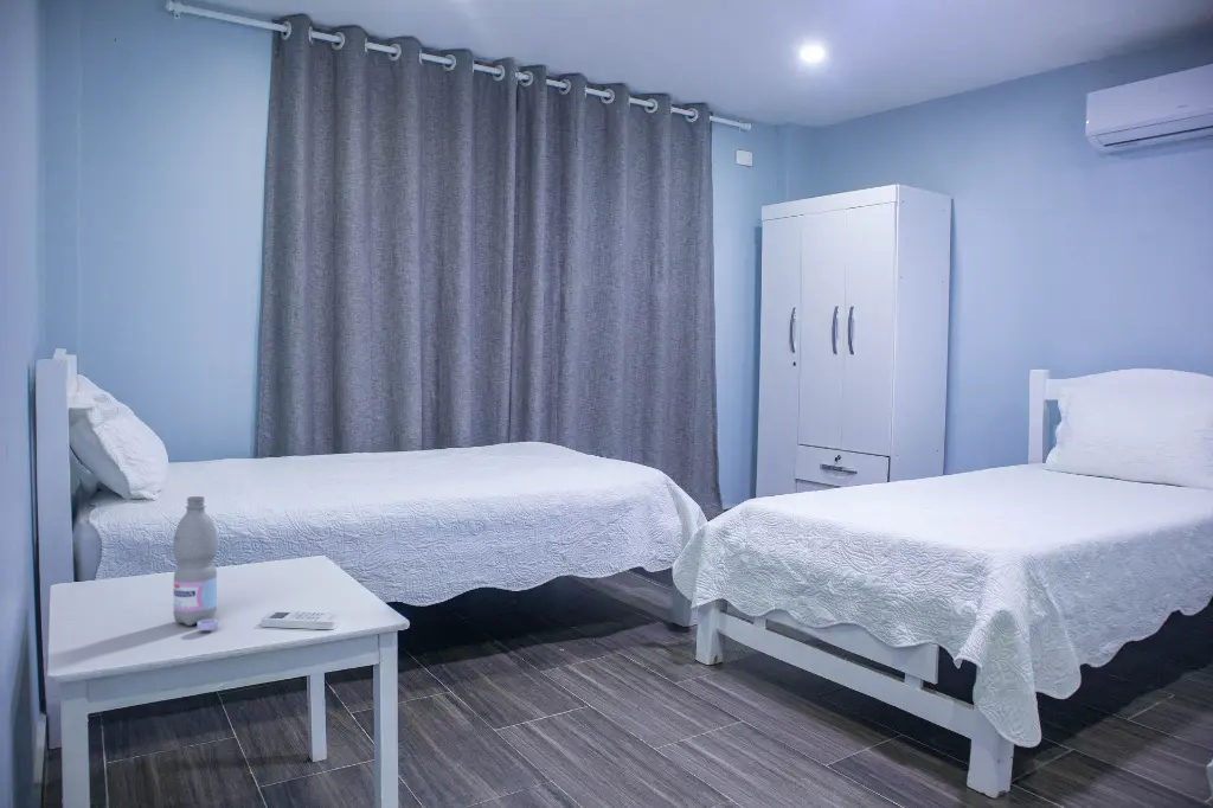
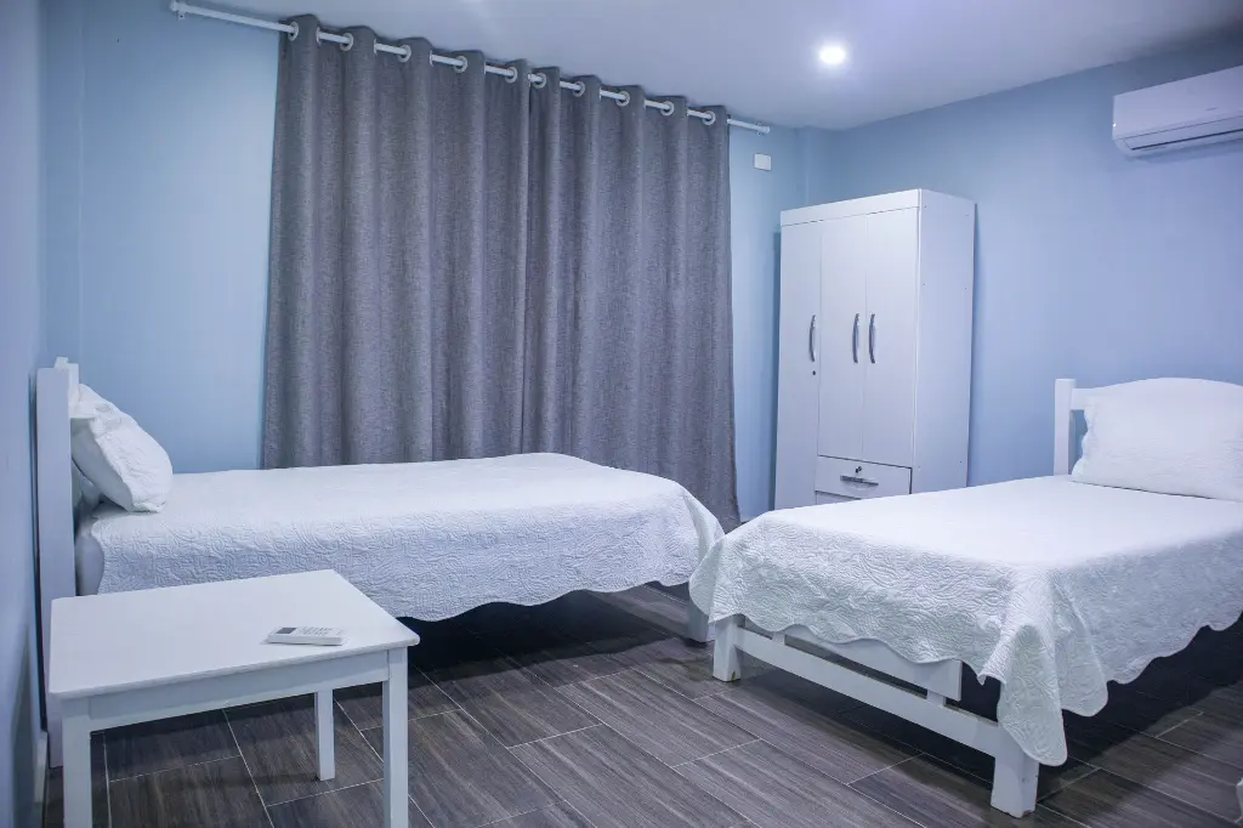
- water bottle [172,495,219,631]
